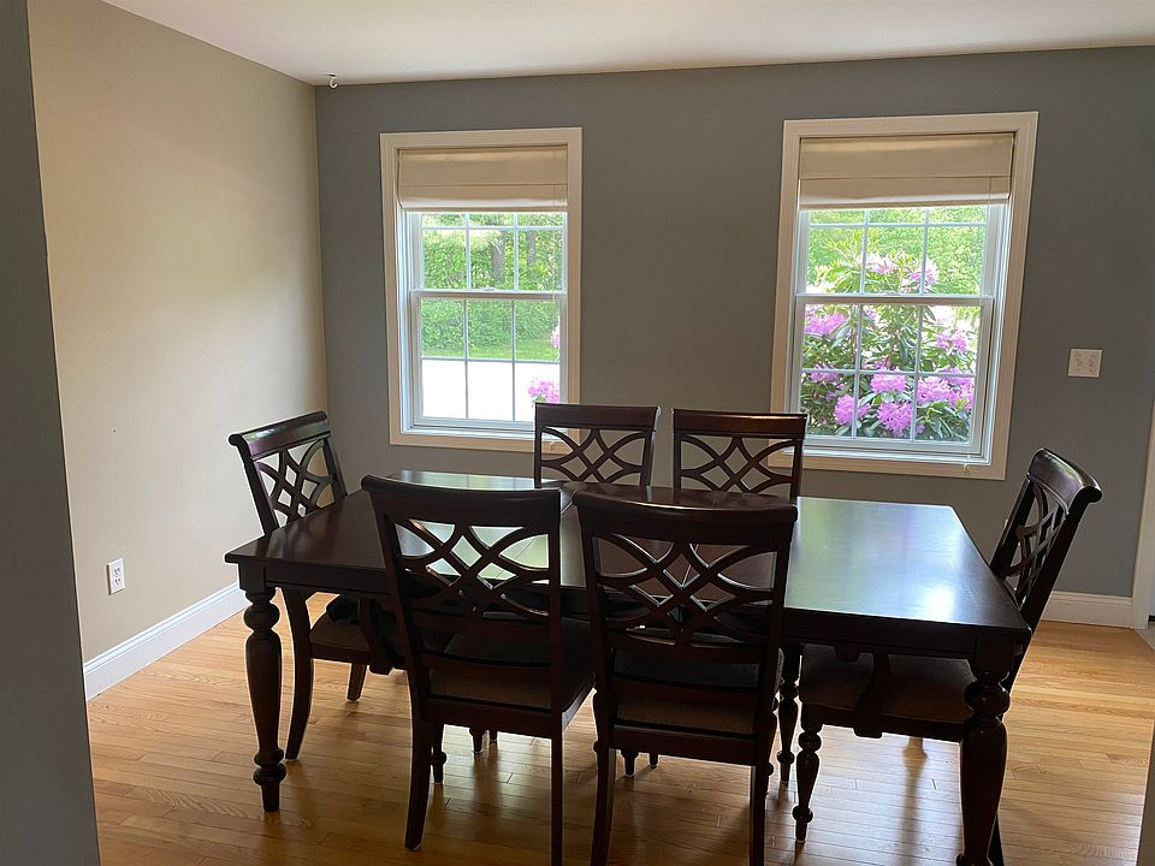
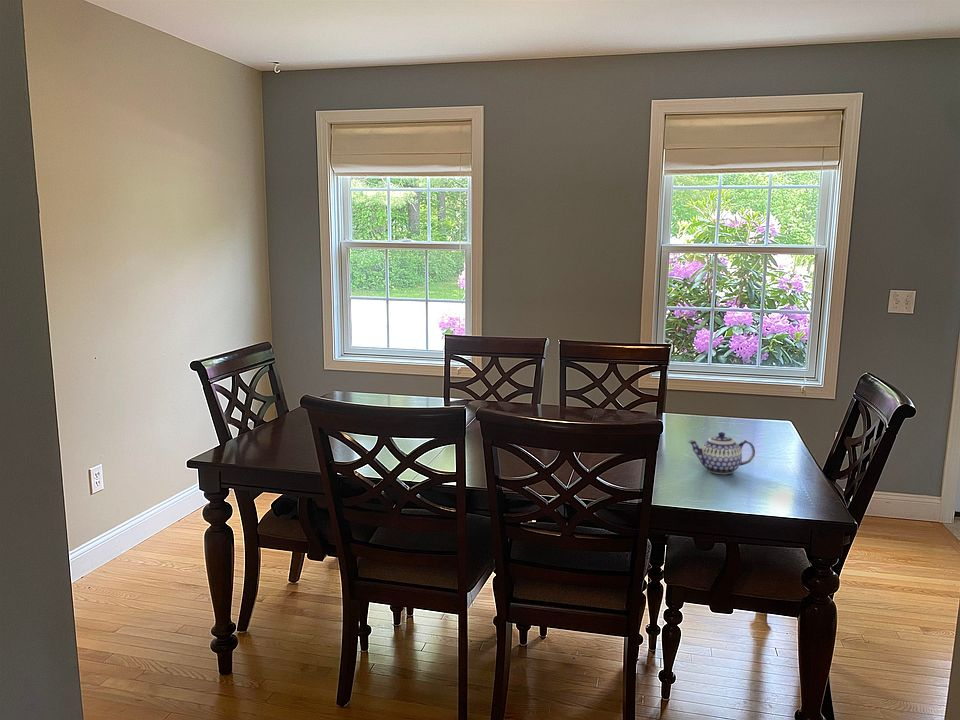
+ teapot [687,431,756,476]
